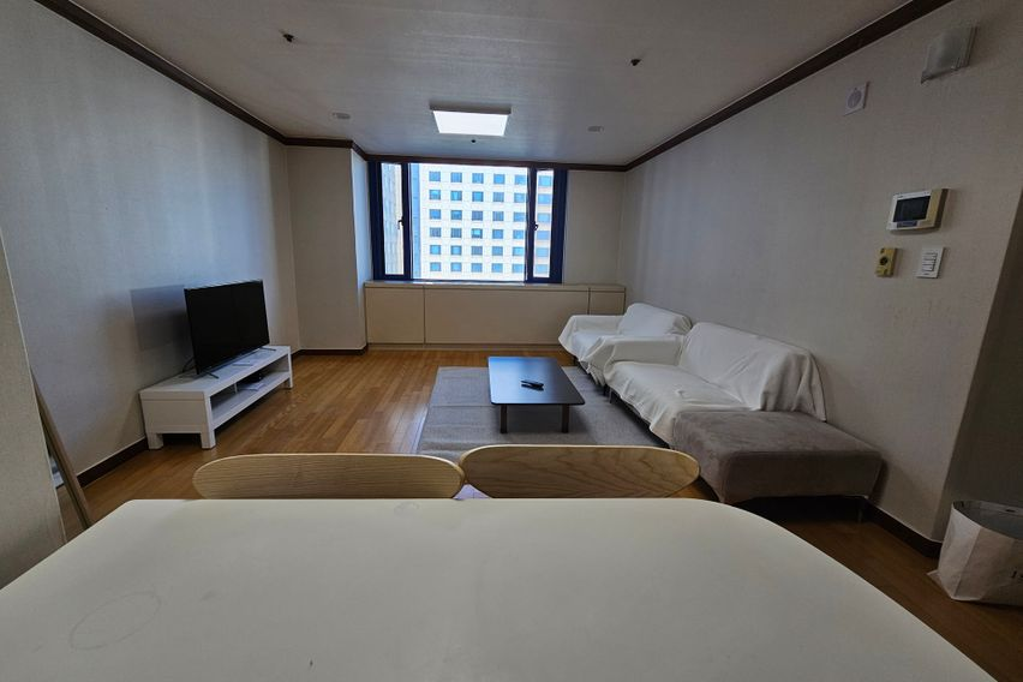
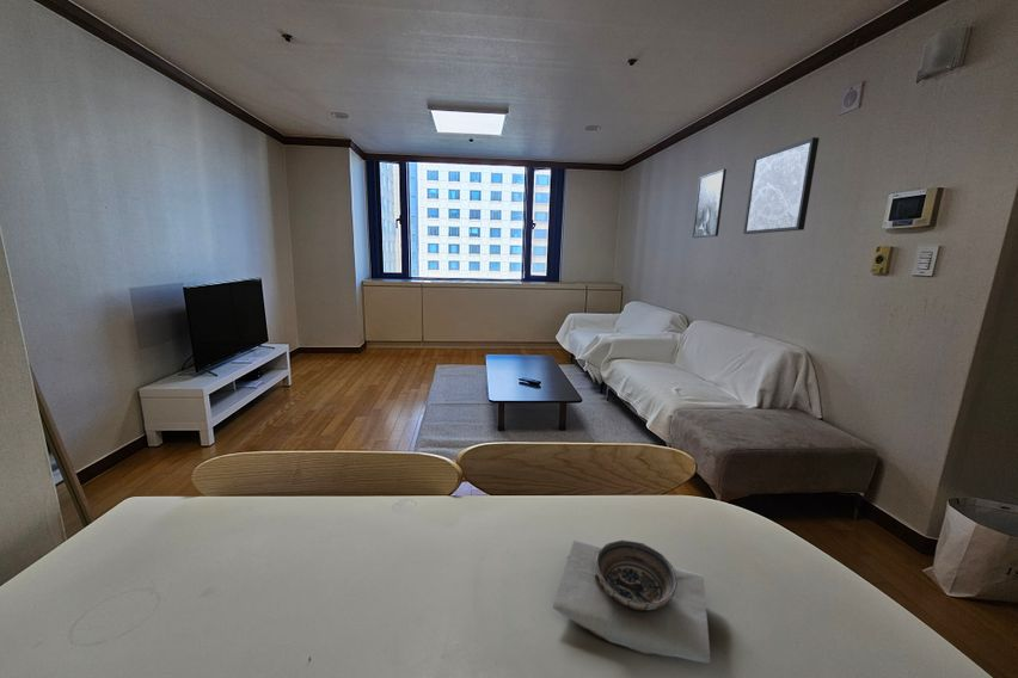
+ bowl [552,538,711,664]
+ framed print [692,168,728,239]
+ wall art [742,136,821,235]
